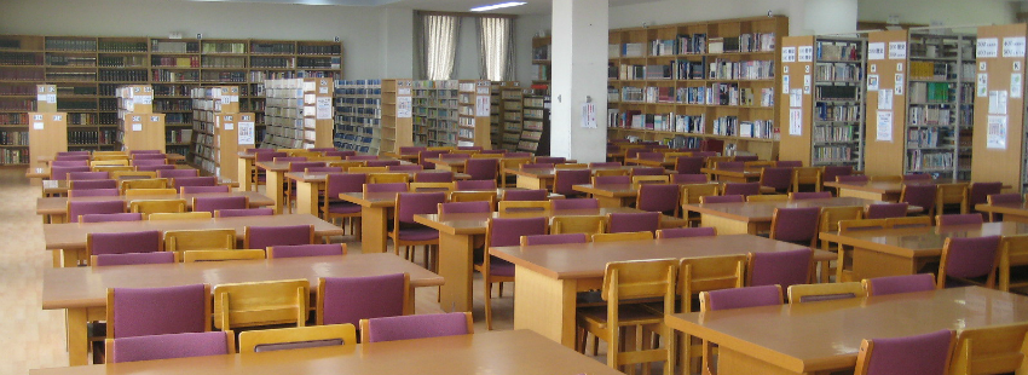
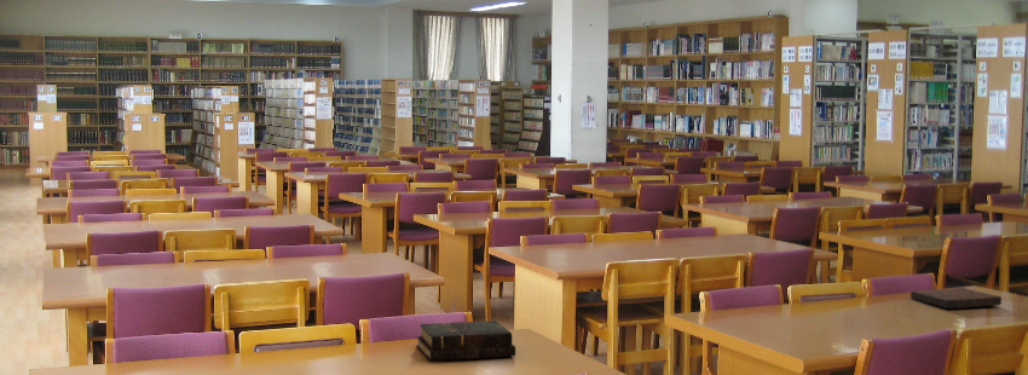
+ book [909,287,1003,310]
+ book [415,319,516,362]
